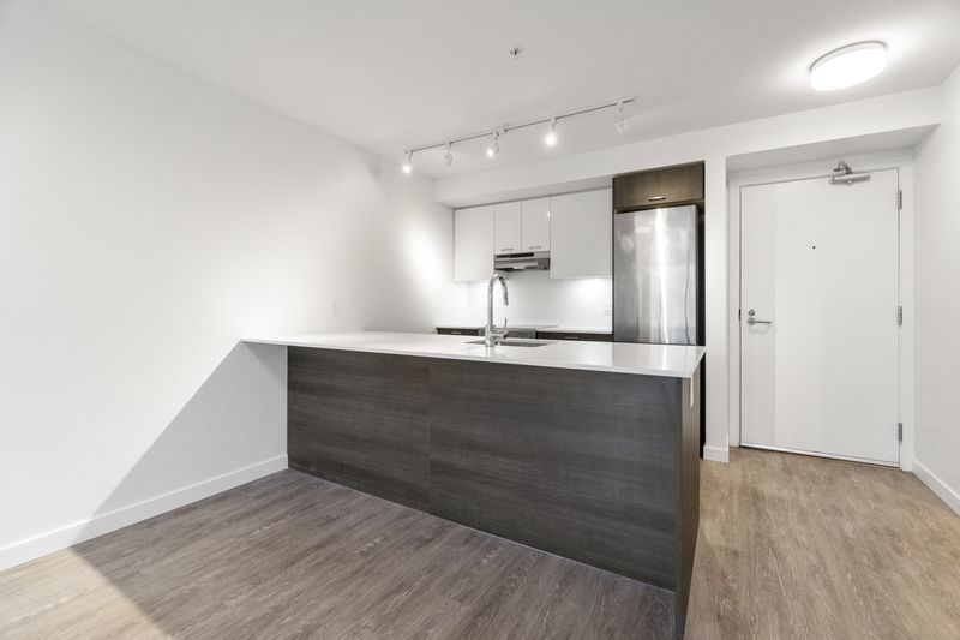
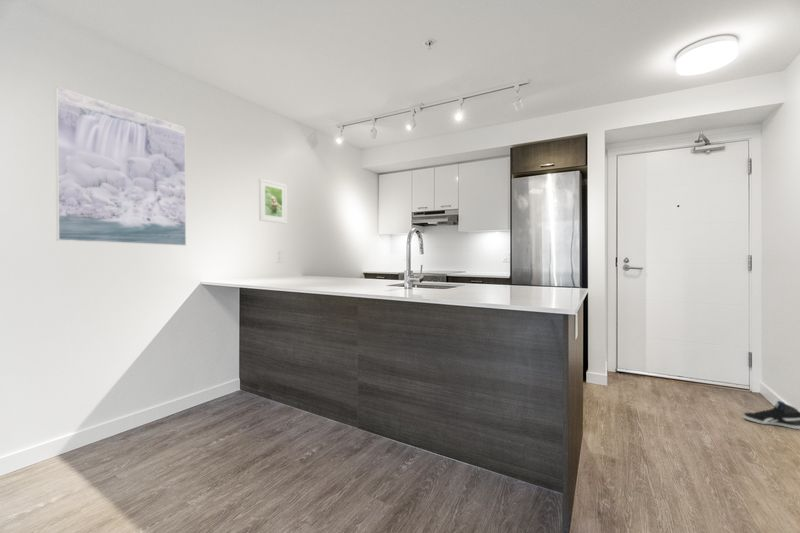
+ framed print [54,86,187,247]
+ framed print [258,178,288,225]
+ sneaker [742,400,800,430]
